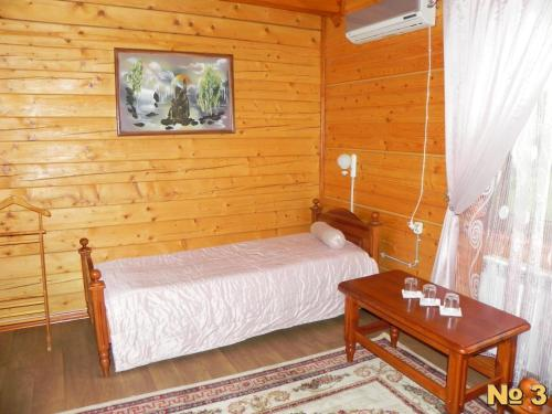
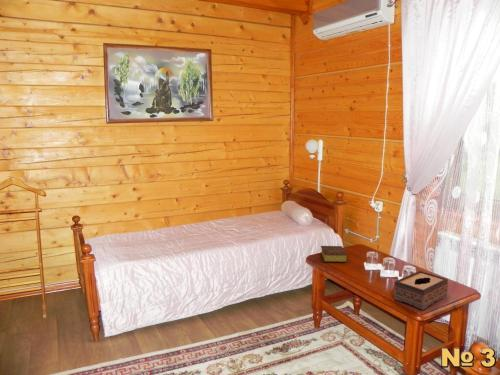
+ bible [320,245,348,263]
+ tissue box [393,270,449,311]
